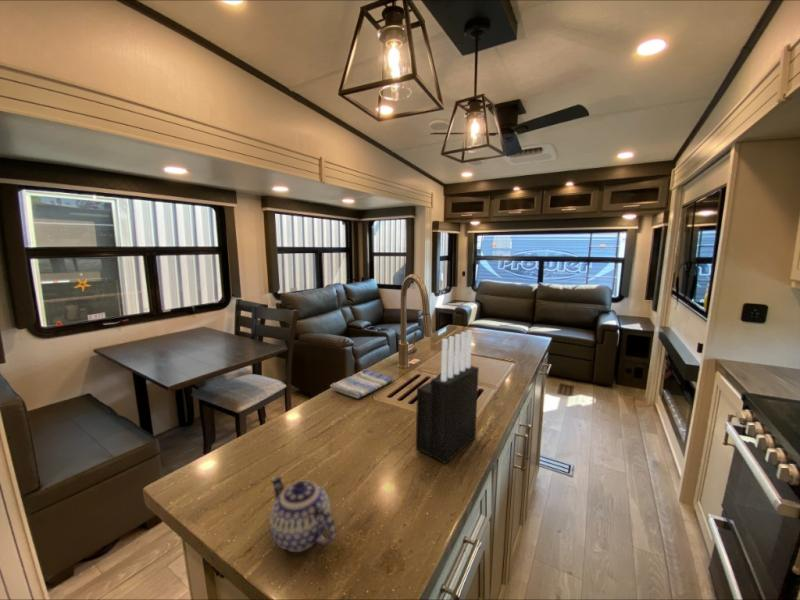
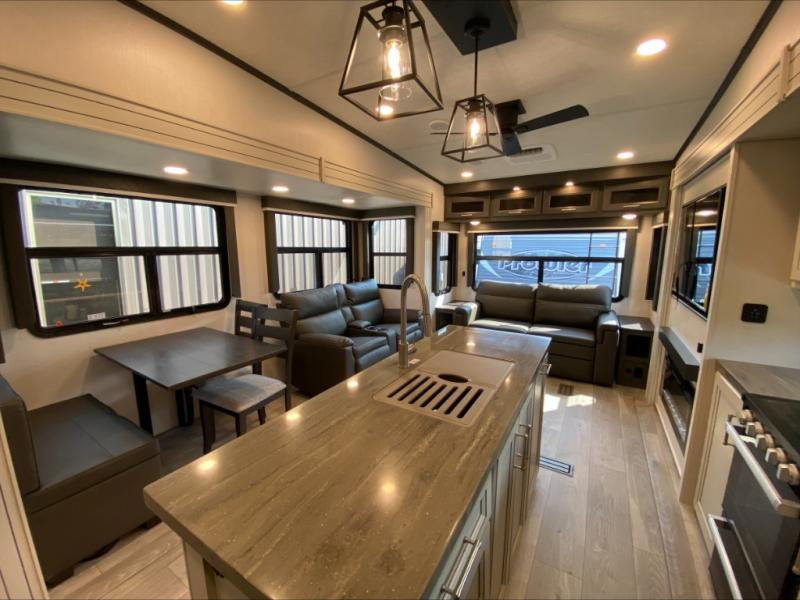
- teapot [269,475,336,553]
- knife block [415,329,480,465]
- dish towel [329,368,394,399]
